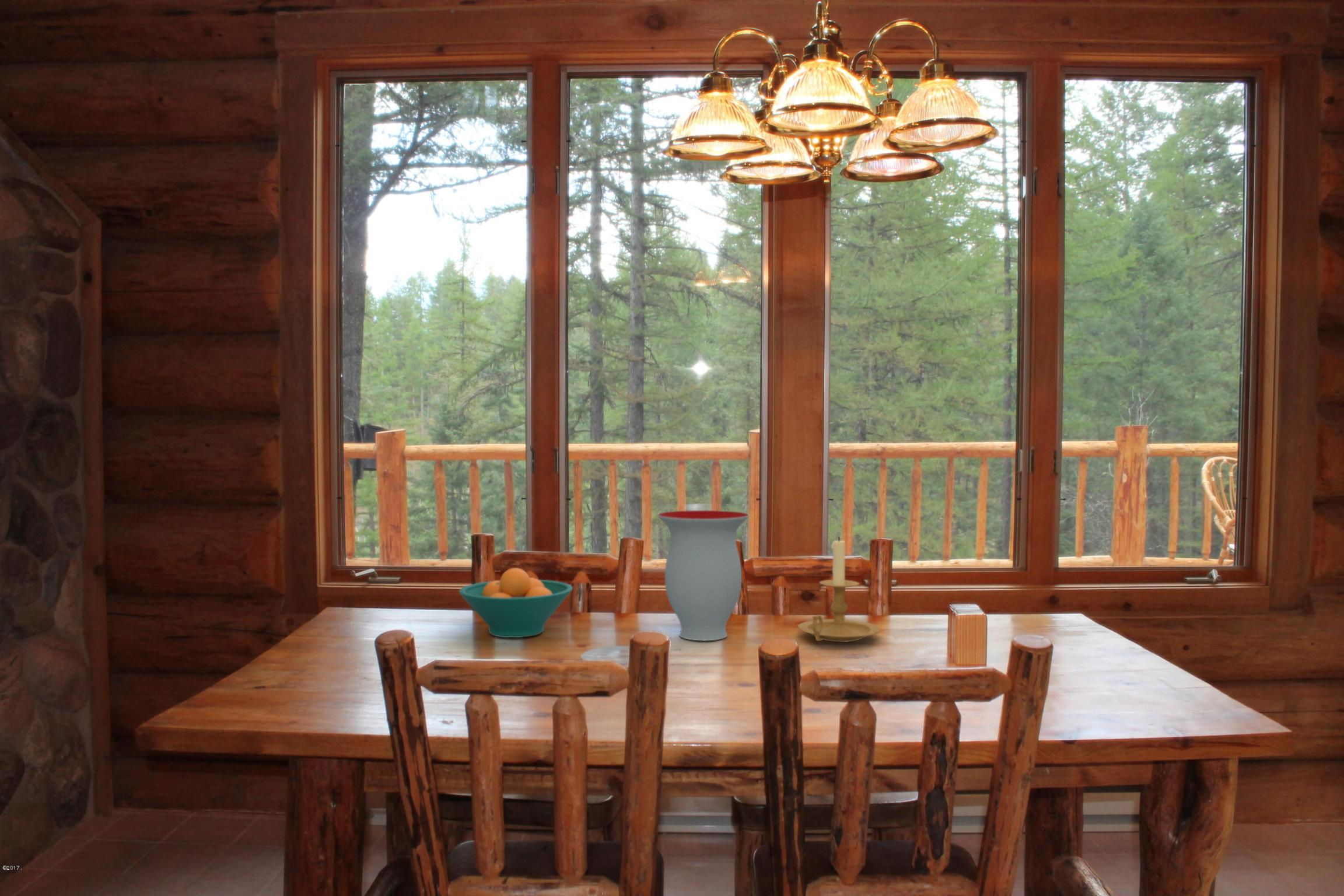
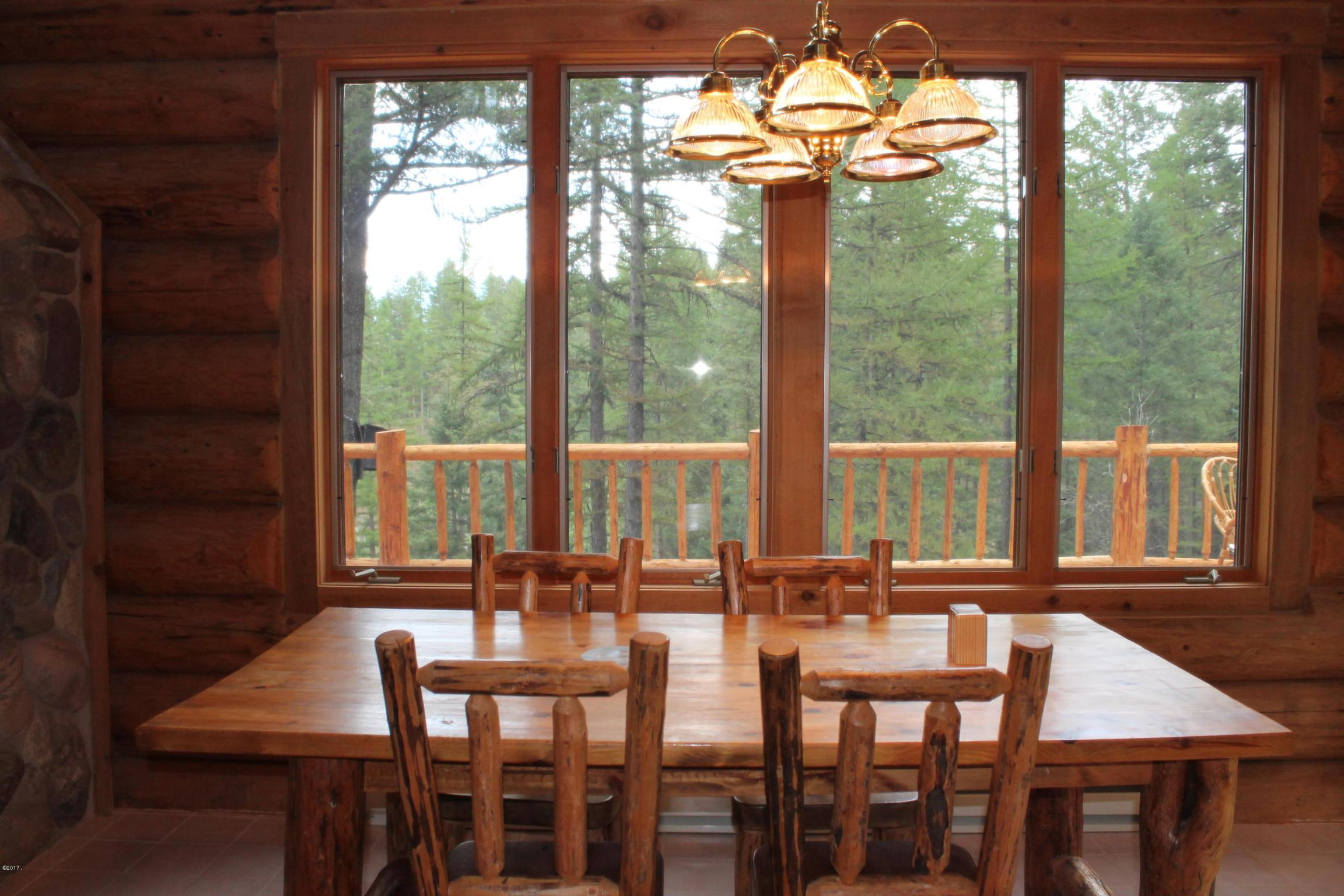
- vase [657,510,750,641]
- fruit bowl [459,568,573,638]
- candle holder [797,536,881,643]
